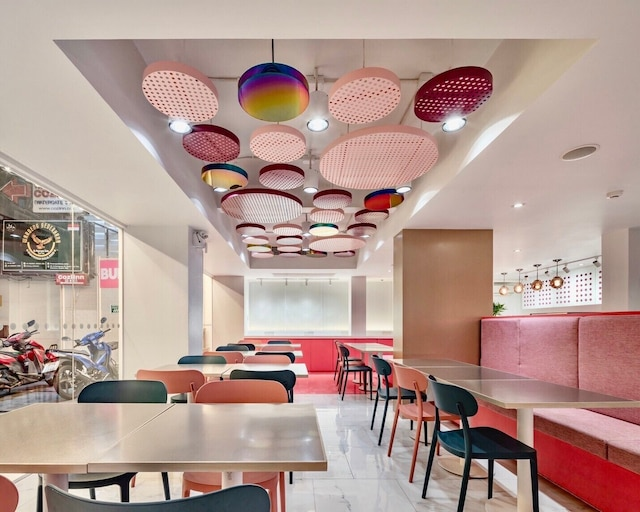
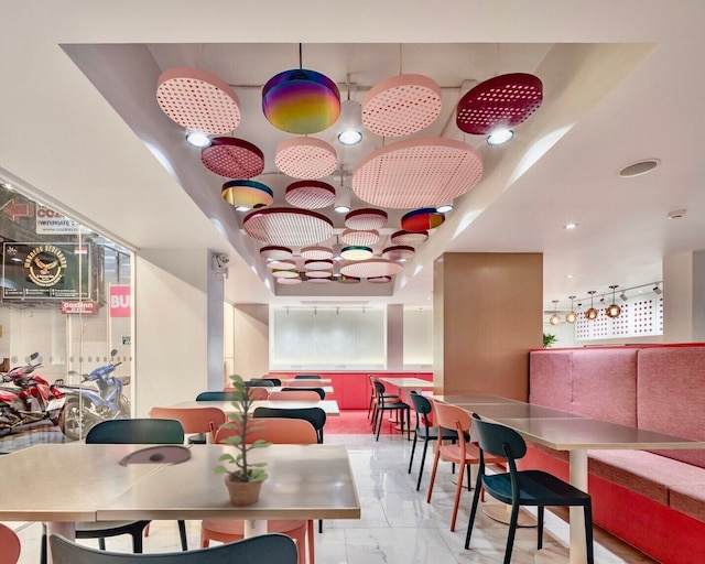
+ plate [119,444,193,468]
+ plant [210,373,274,506]
